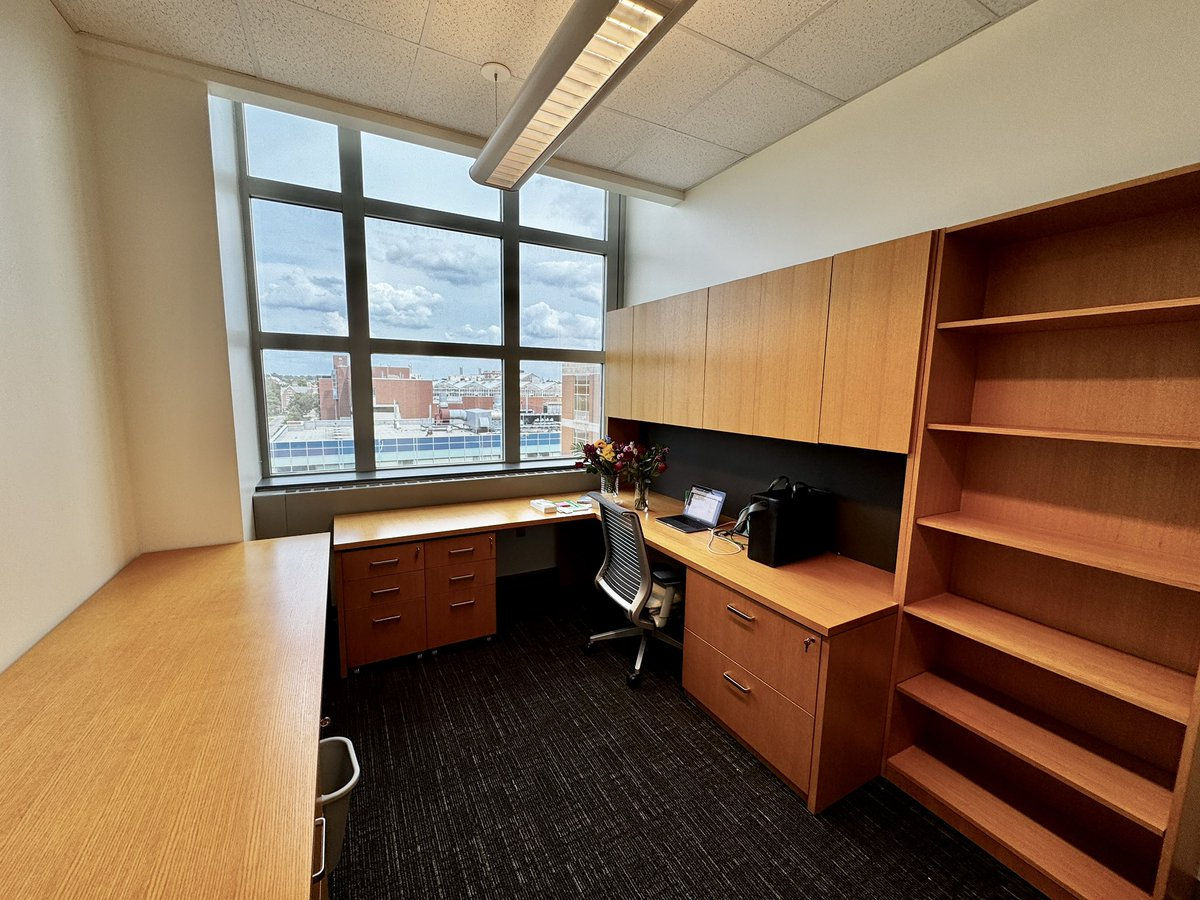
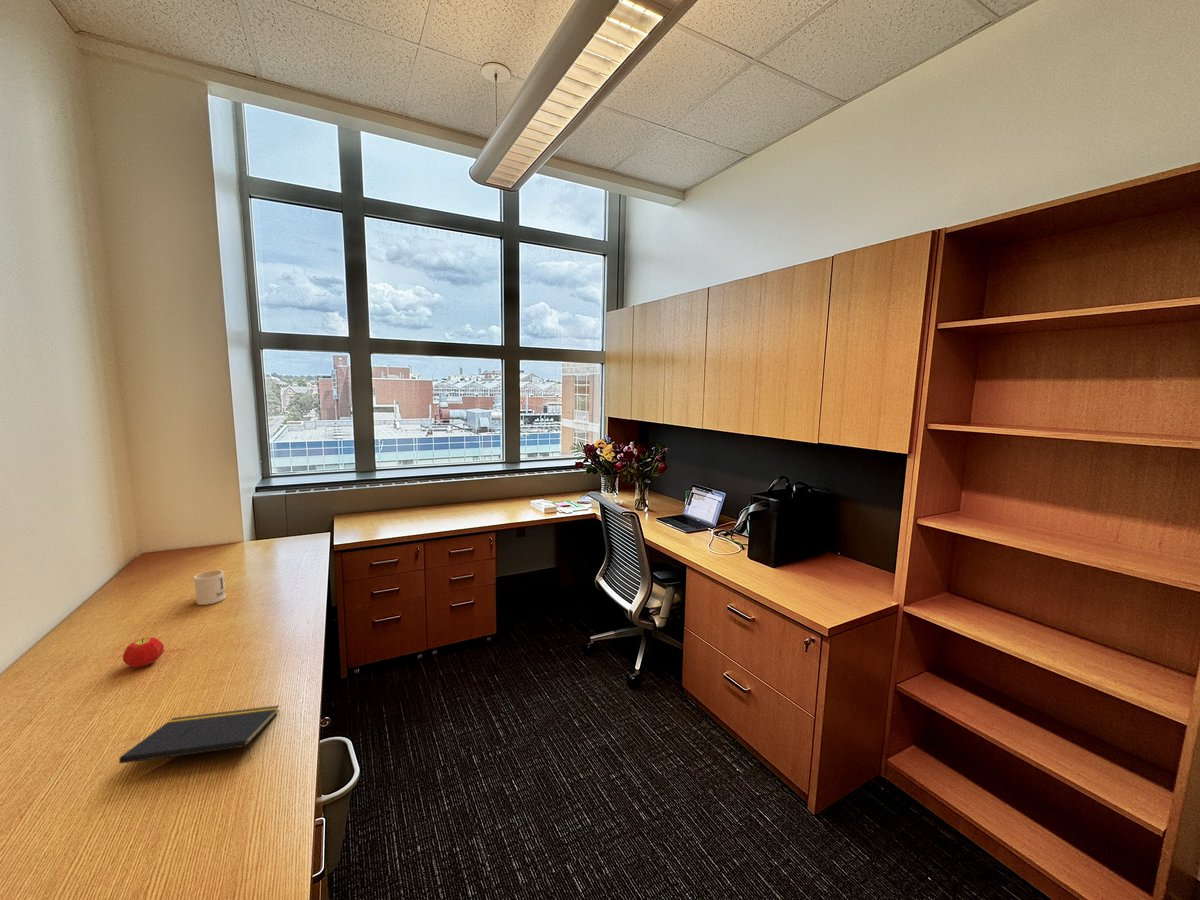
+ mug [193,569,227,606]
+ fruit [122,637,165,668]
+ notepad [118,705,280,765]
